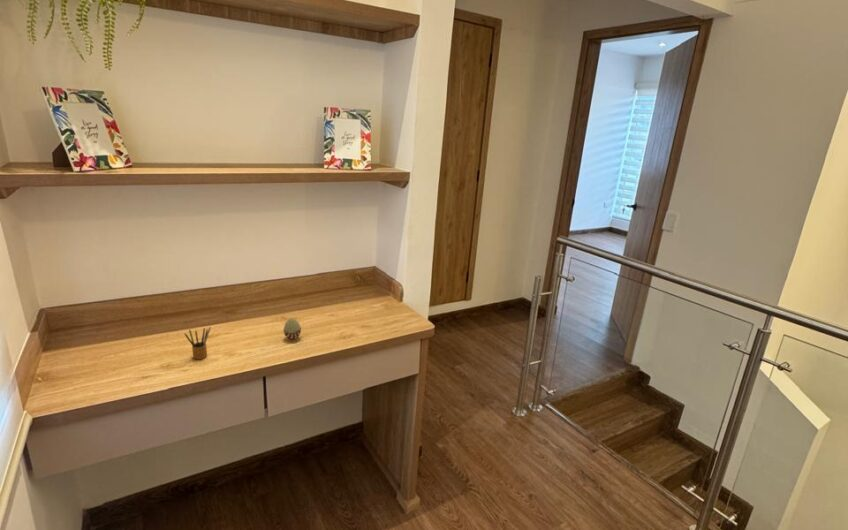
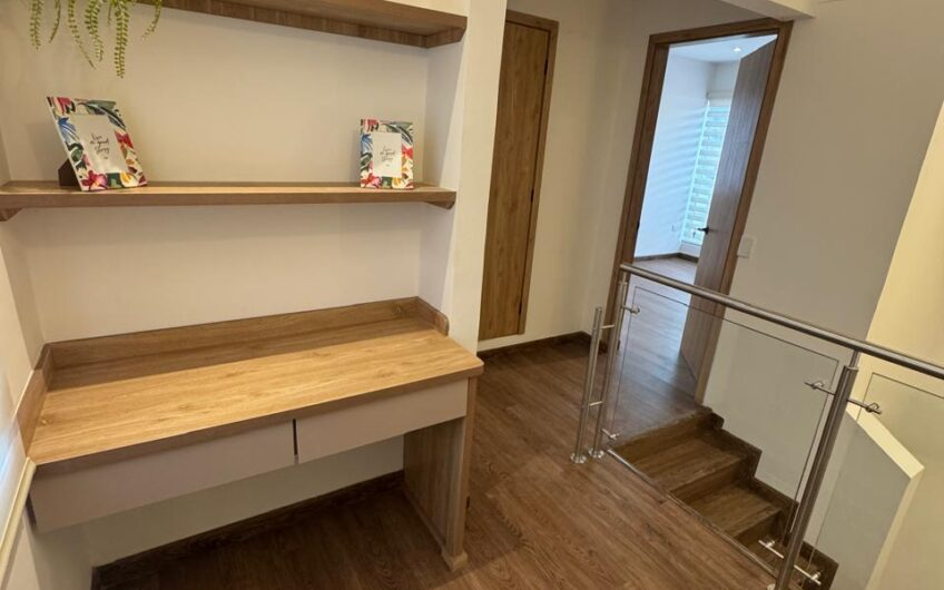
- pencil box [183,326,211,360]
- decorative egg [283,317,302,340]
